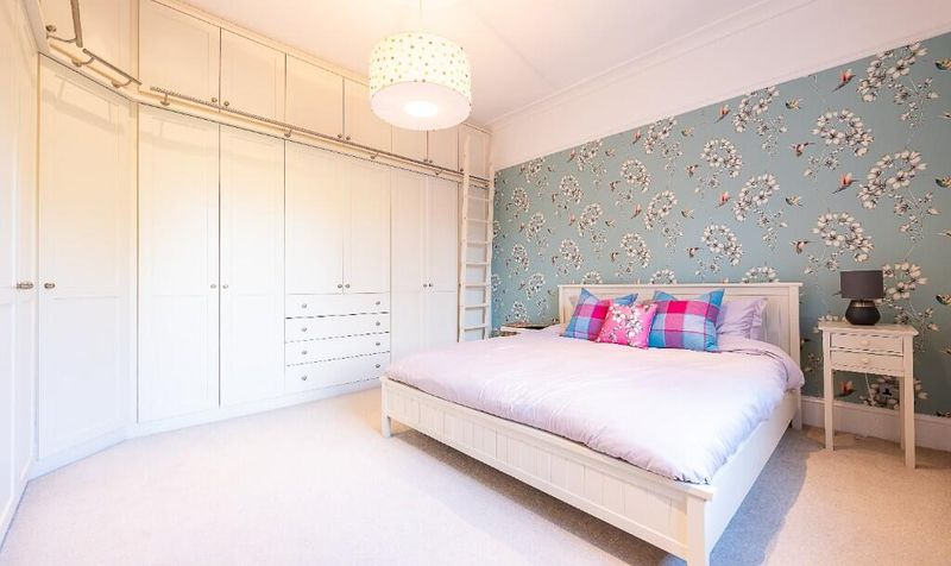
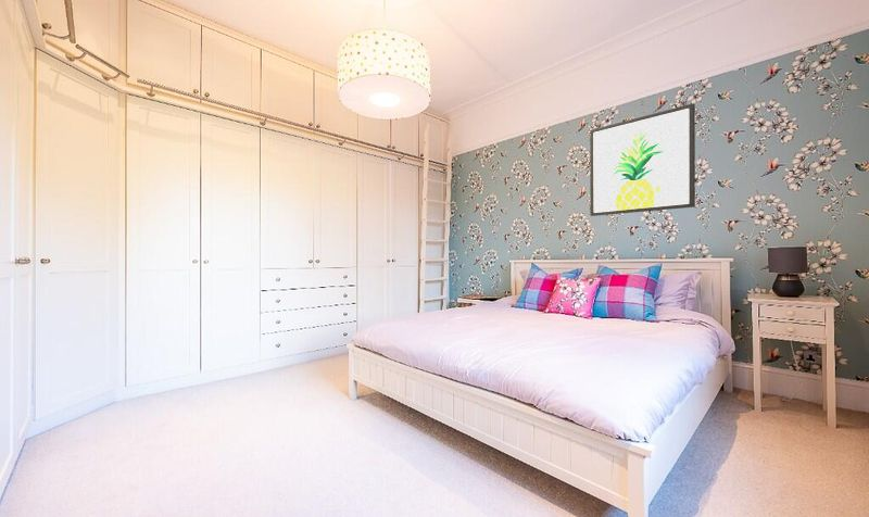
+ wall art [589,102,696,217]
